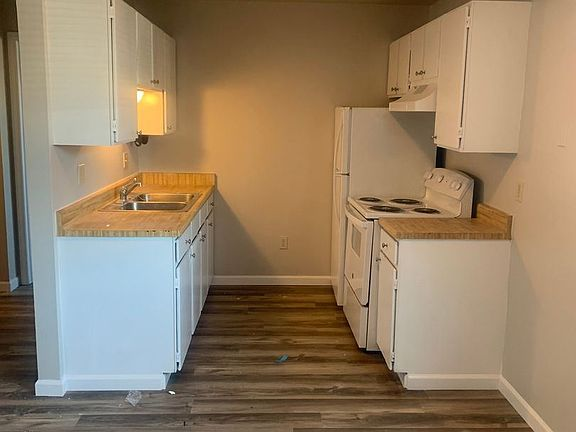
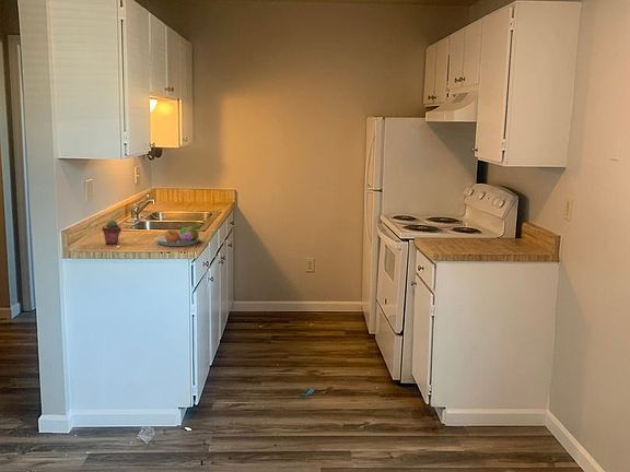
+ fruit bowl [154,225,202,247]
+ potted succulent [102,219,122,246]
